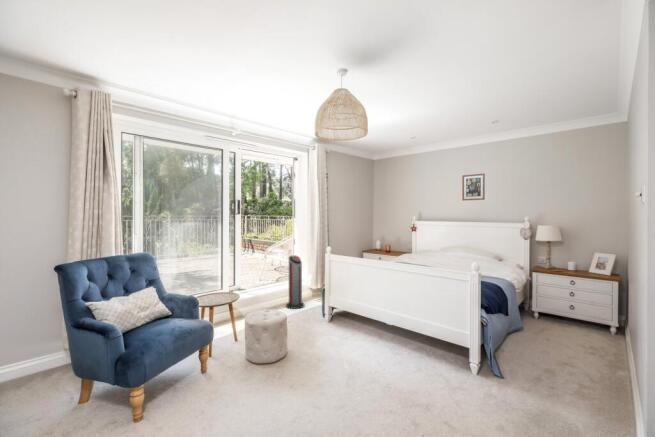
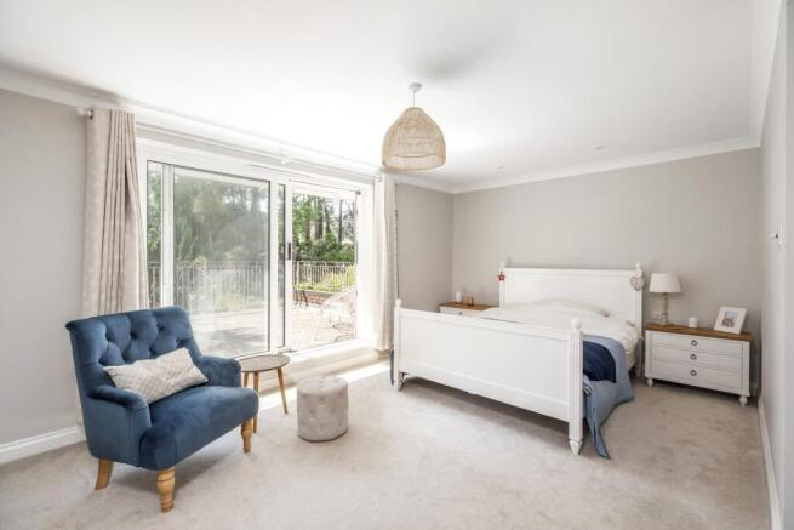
- air purifier [285,254,305,310]
- wall art [461,173,486,201]
